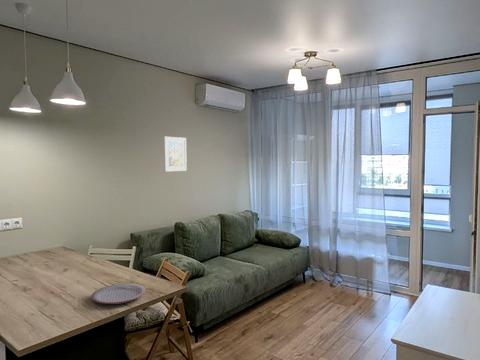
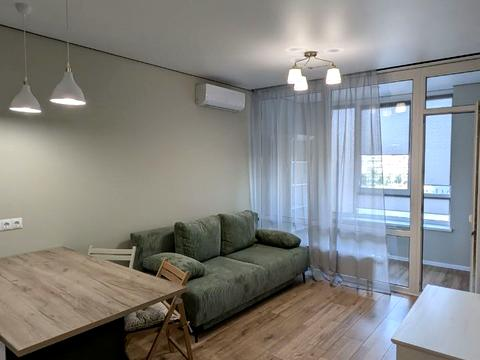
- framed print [163,136,188,173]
- plate [90,282,147,305]
